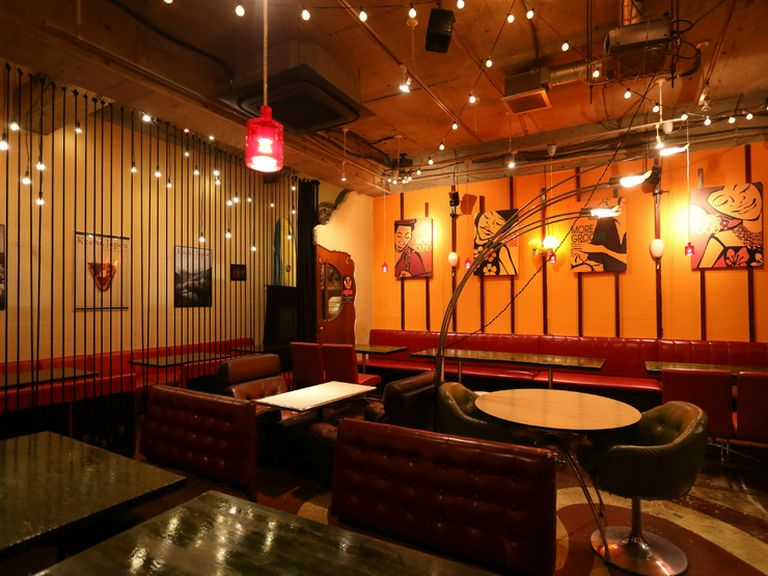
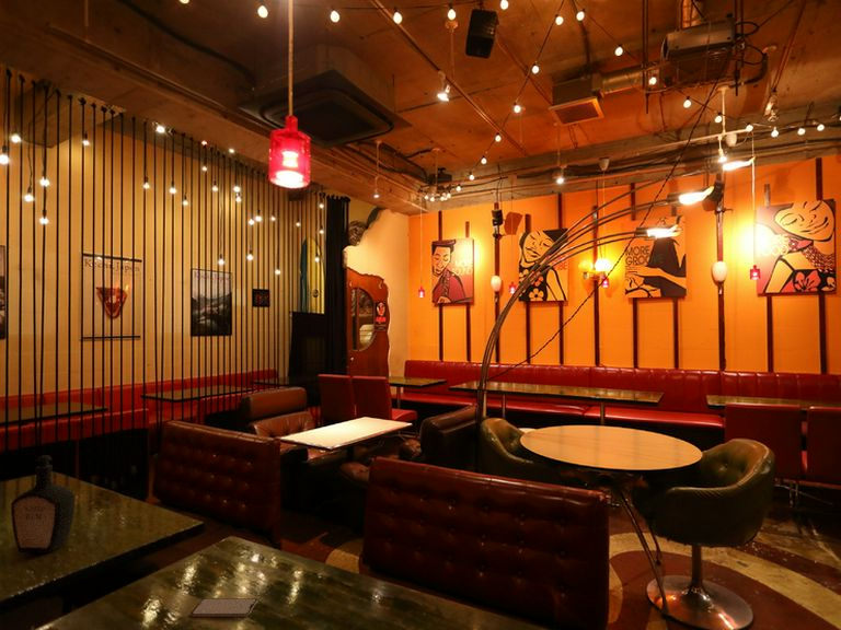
+ bottle [10,454,76,555]
+ smartphone [191,597,258,618]
